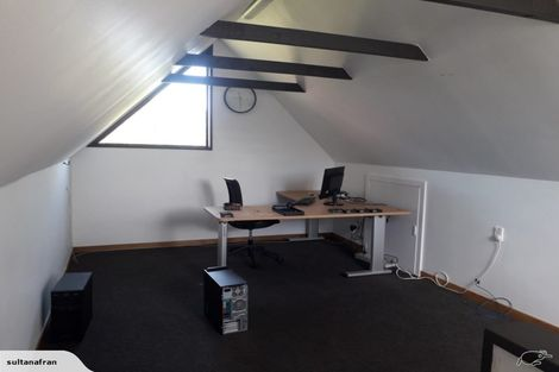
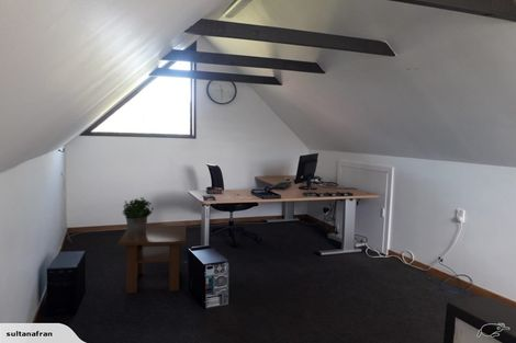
+ coffee table [116,225,187,295]
+ potted plant [121,196,155,236]
